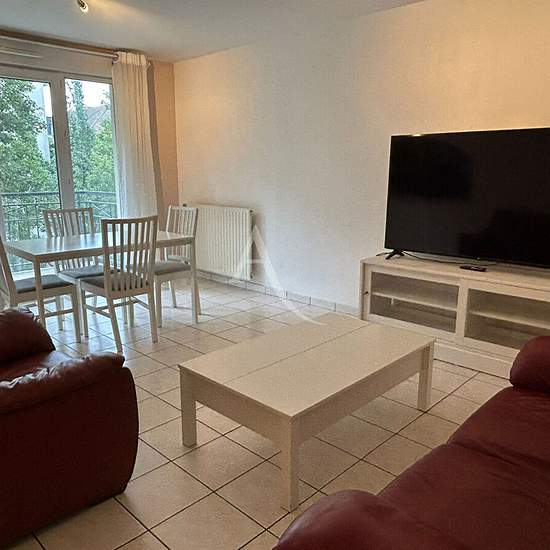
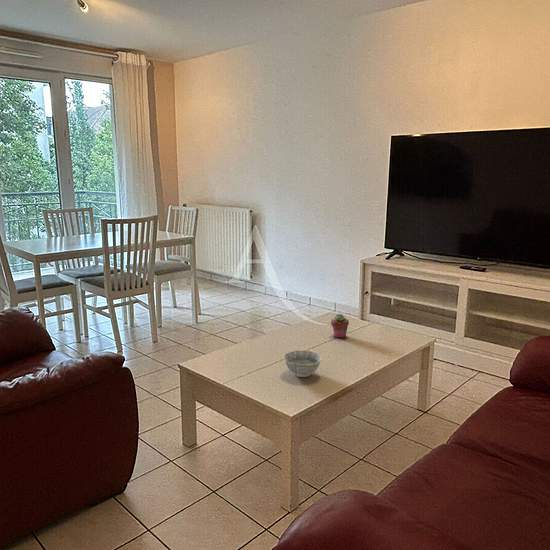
+ potted succulent [330,313,350,339]
+ bowl [283,349,323,378]
